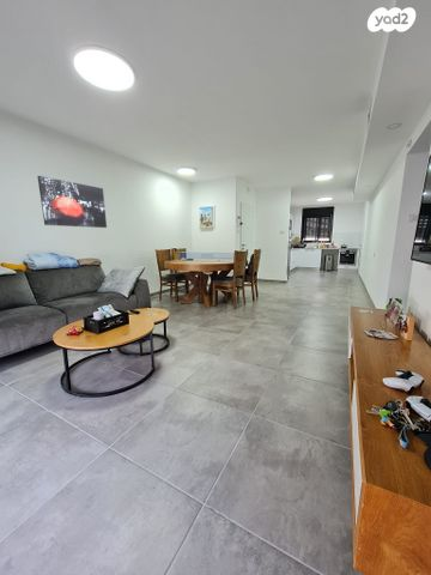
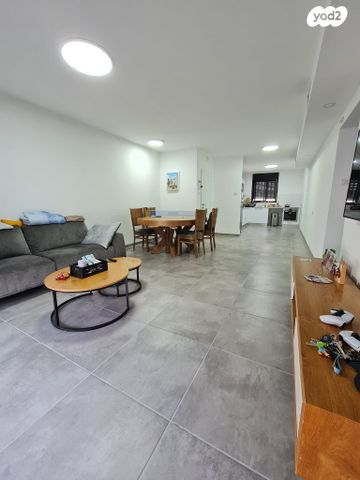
- wall art [36,175,108,229]
